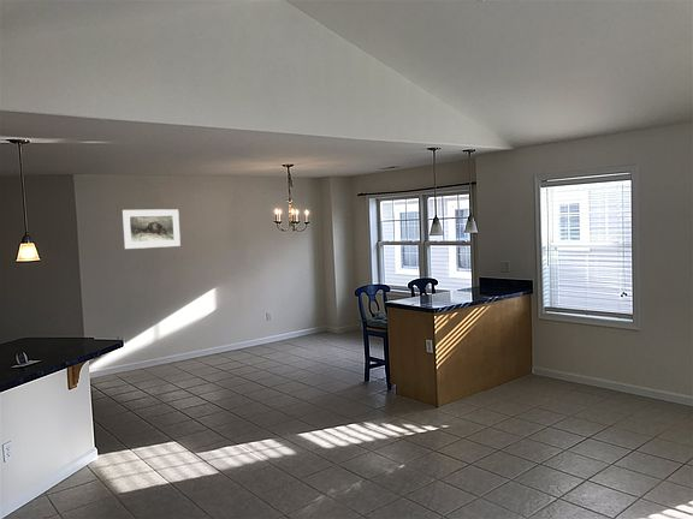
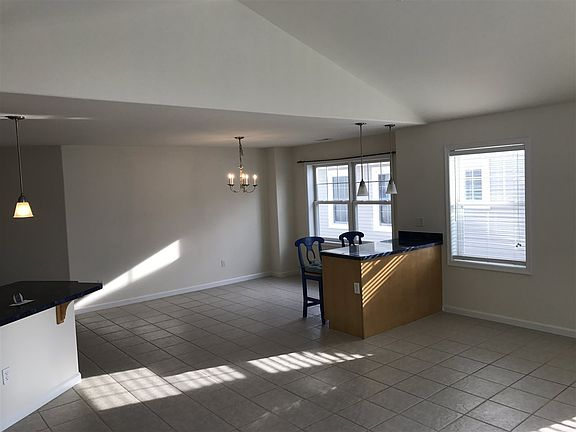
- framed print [122,208,182,250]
